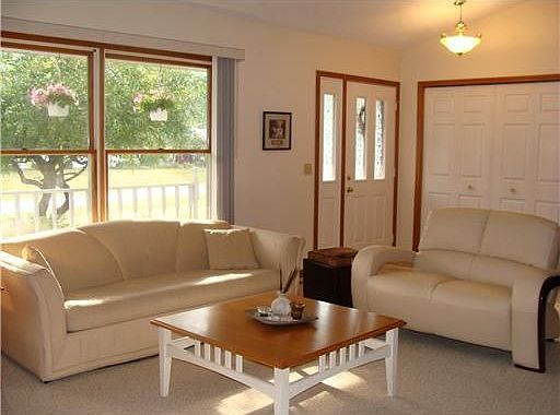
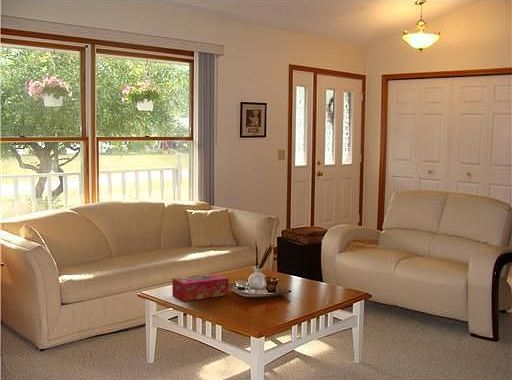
+ tissue box [171,272,229,302]
